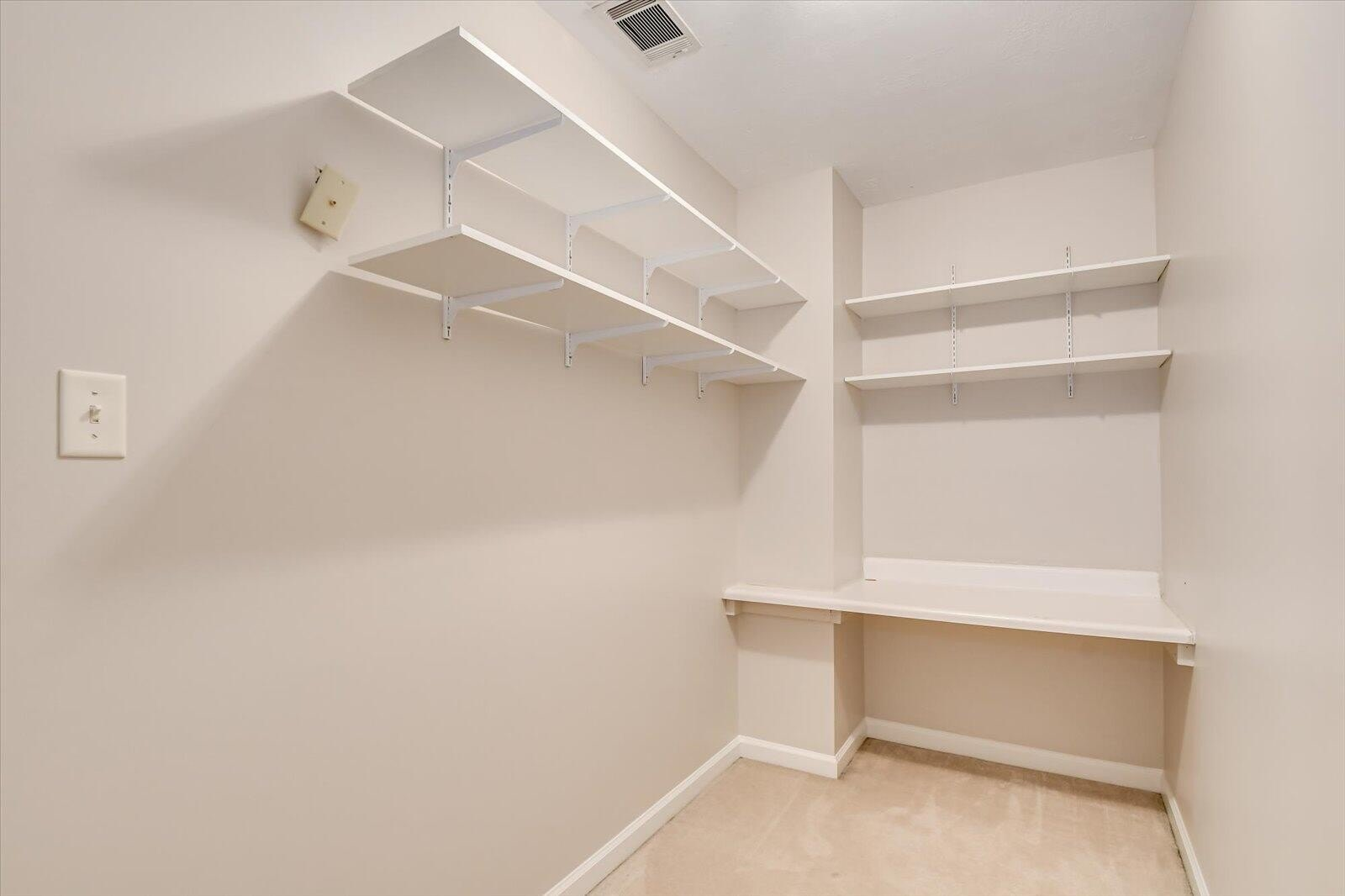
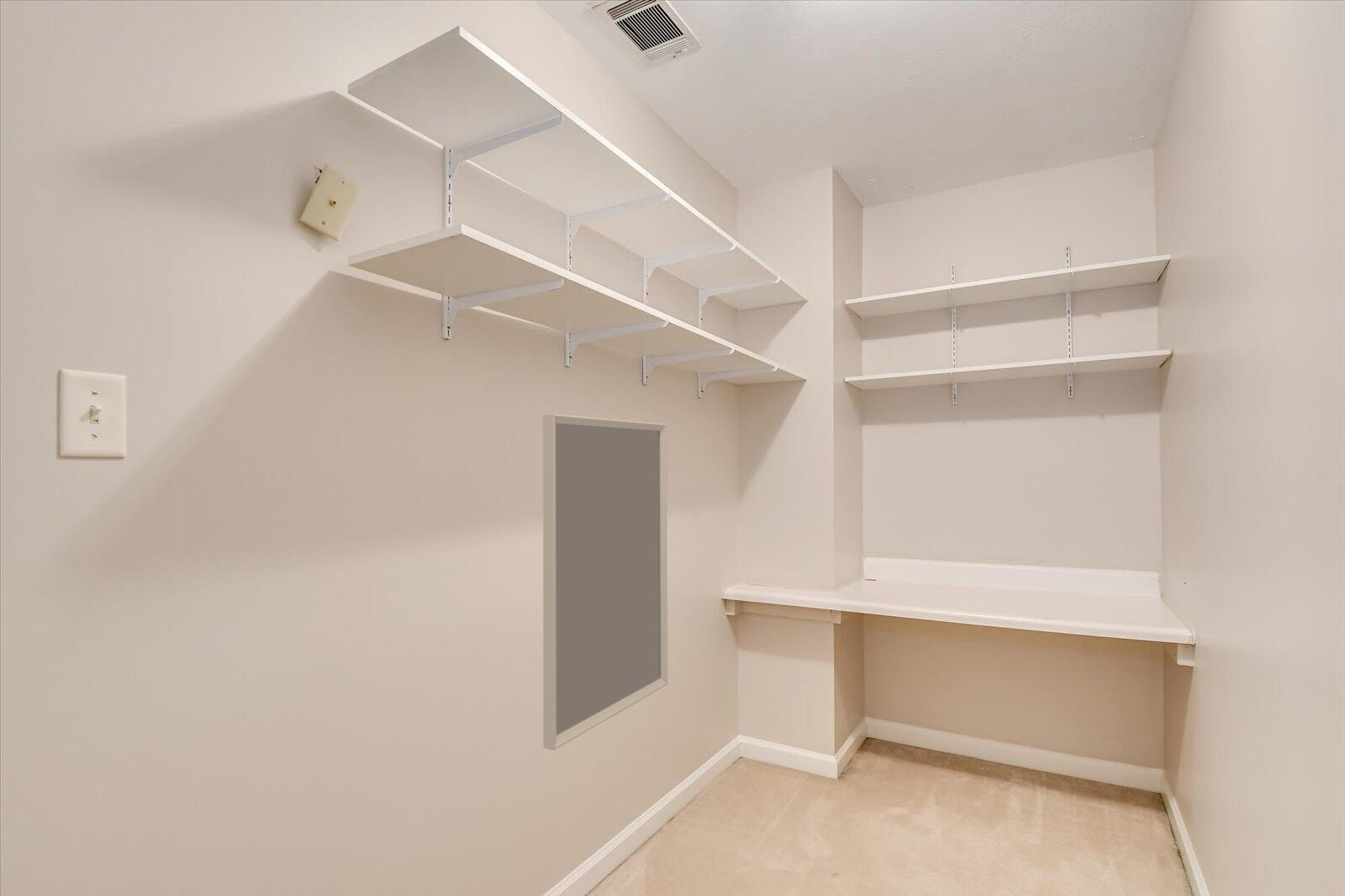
+ home mirror [542,414,668,751]
